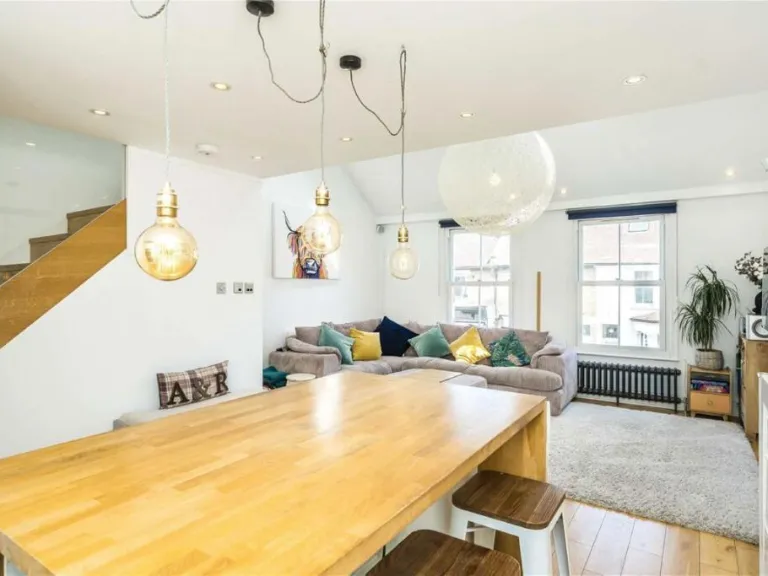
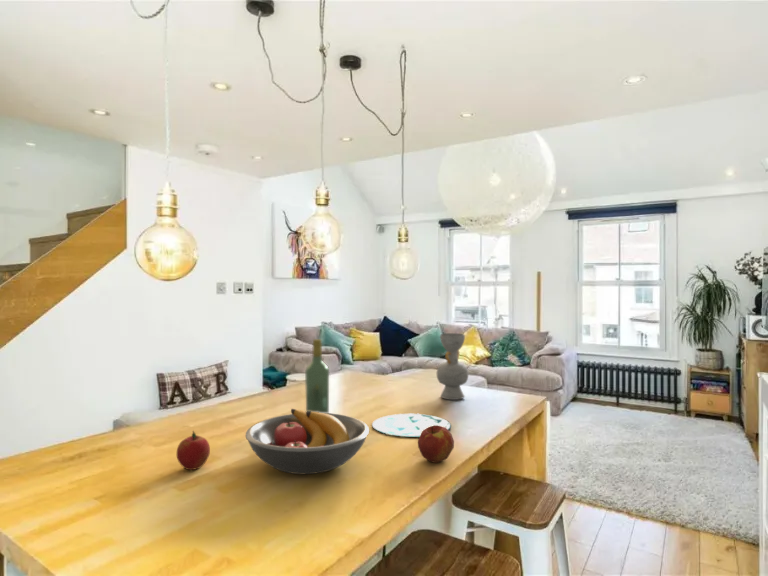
+ wine bottle [304,338,330,413]
+ plate [371,412,452,437]
+ fruit bowl [244,408,370,475]
+ decorative vase [436,332,469,401]
+ apple [176,430,211,471]
+ apple [417,425,455,464]
